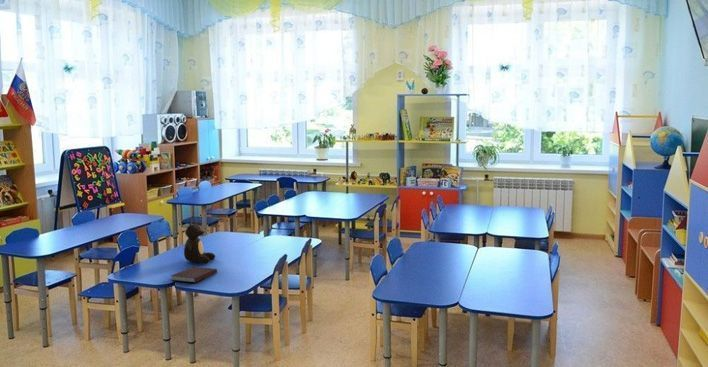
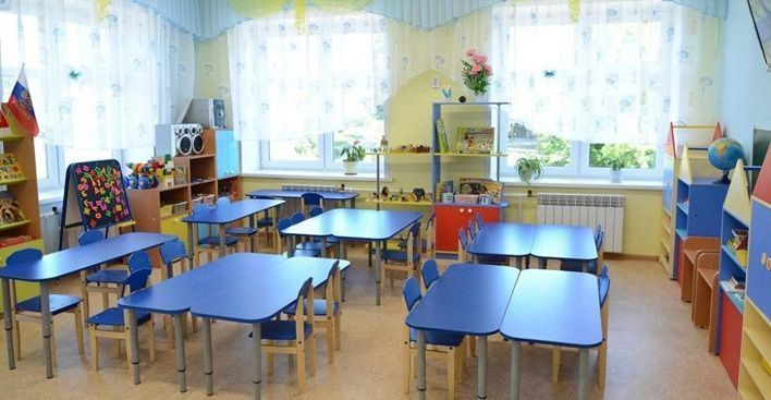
- teddy bear [183,219,216,264]
- notebook [170,266,218,284]
